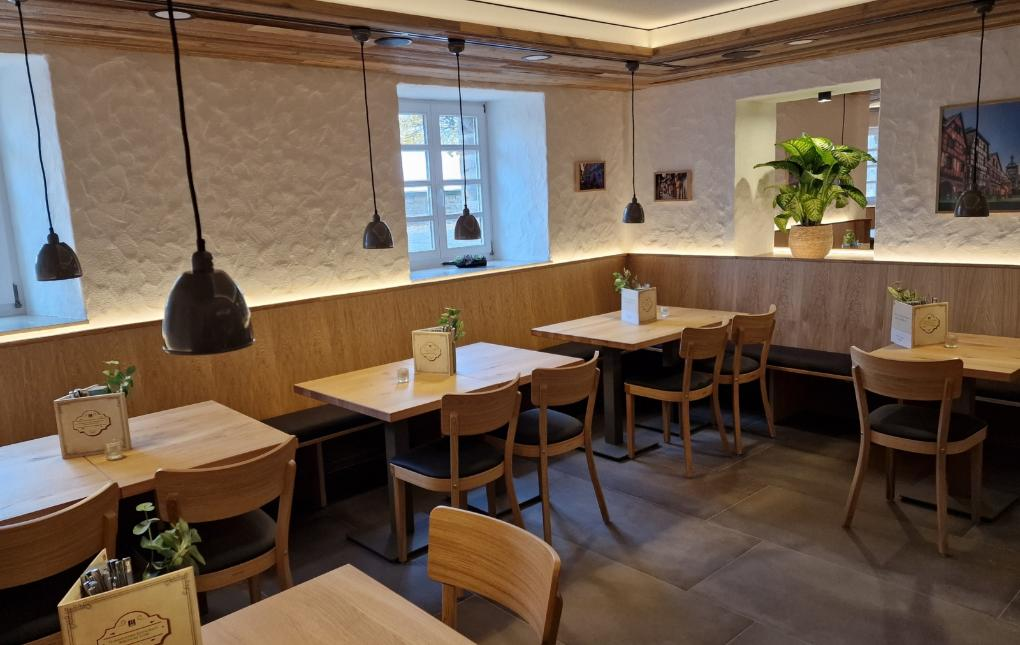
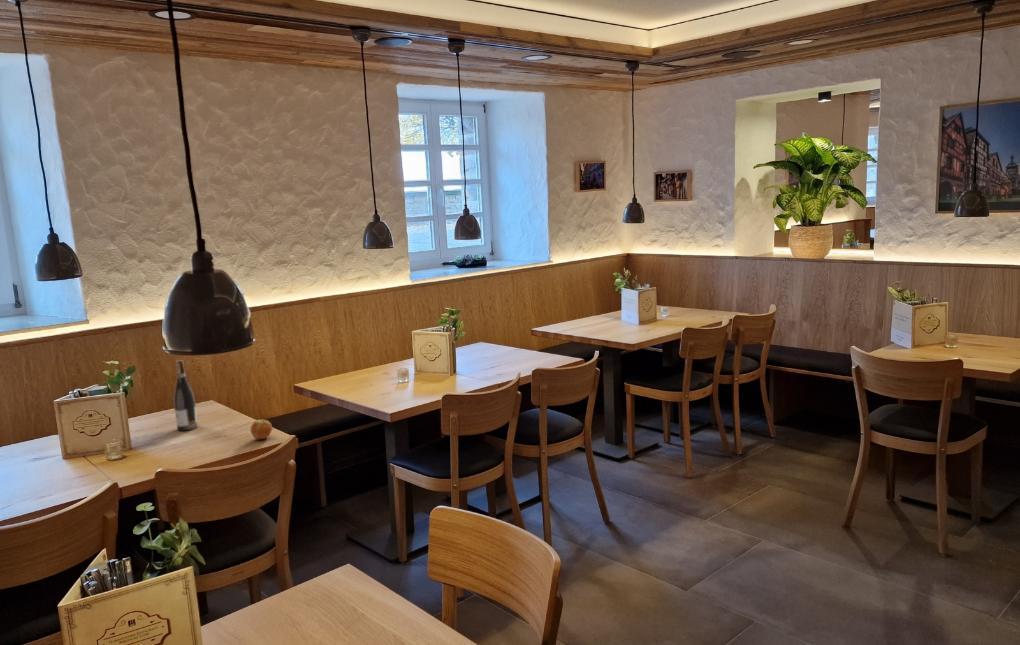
+ wine bottle [173,359,198,432]
+ apple [250,419,273,440]
